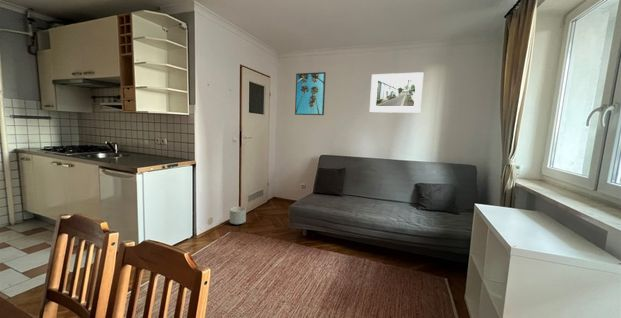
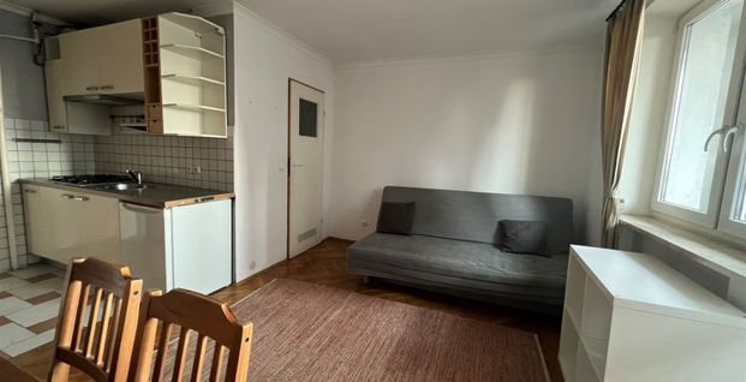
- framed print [294,71,327,116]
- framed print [369,71,425,114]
- planter [229,206,247,226]
